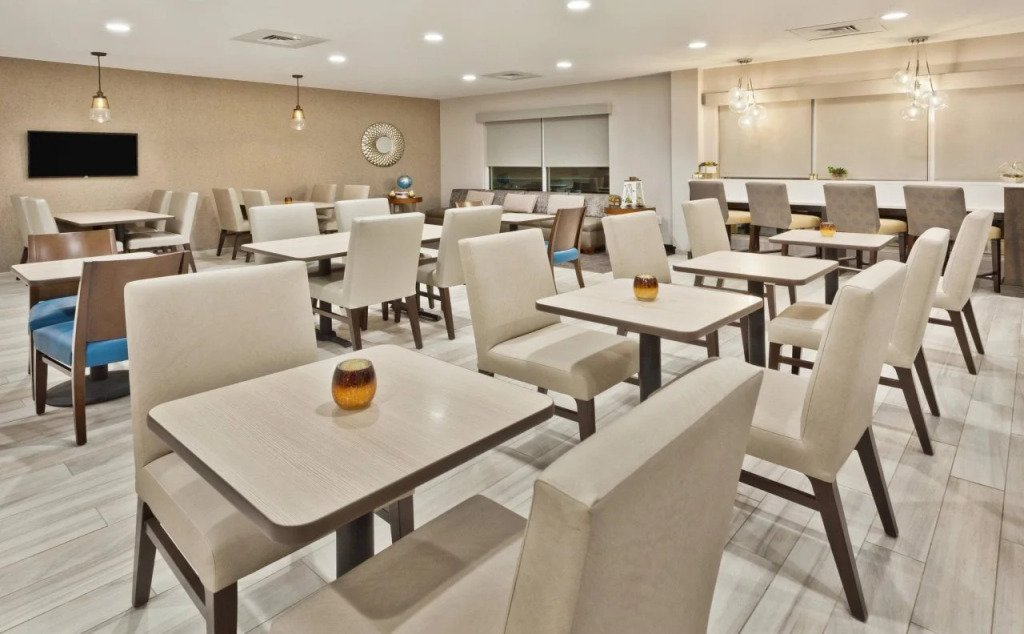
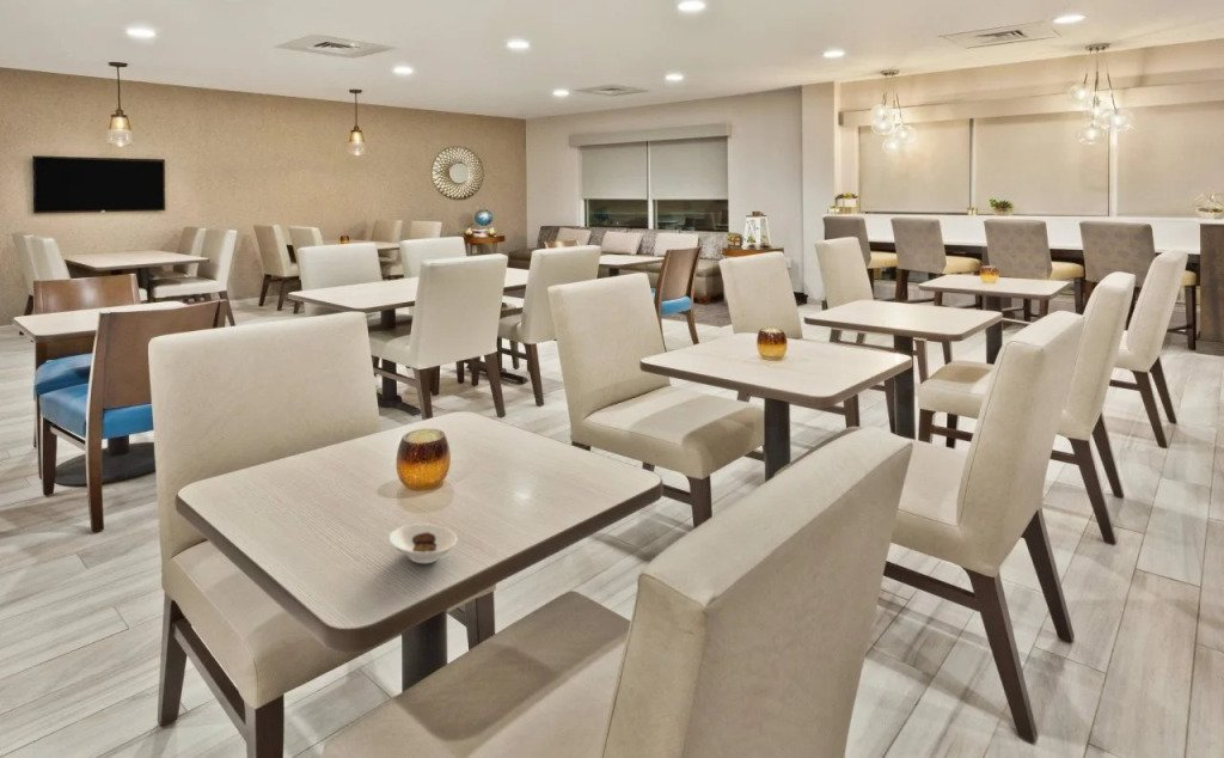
+ saucer [388,522,458,564]
